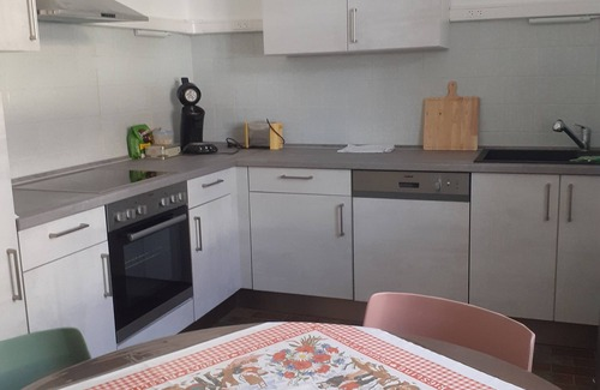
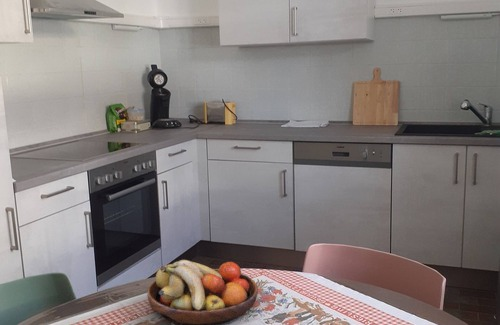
+ fruit bowl [146,259,259,325]
